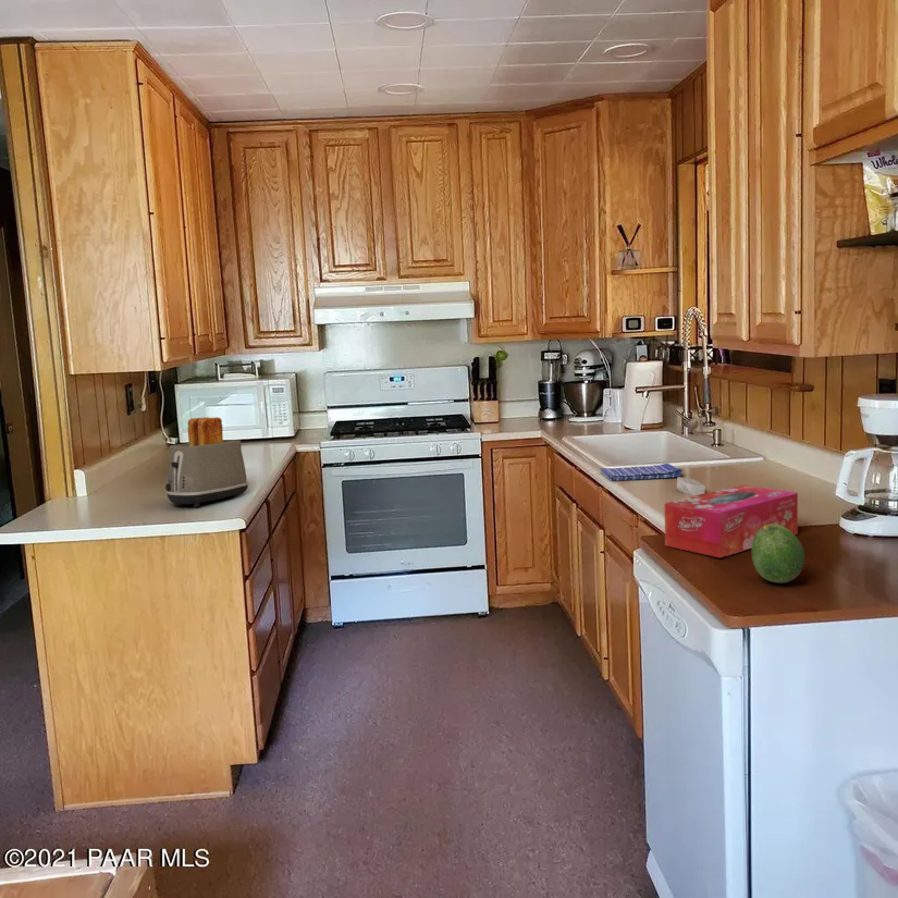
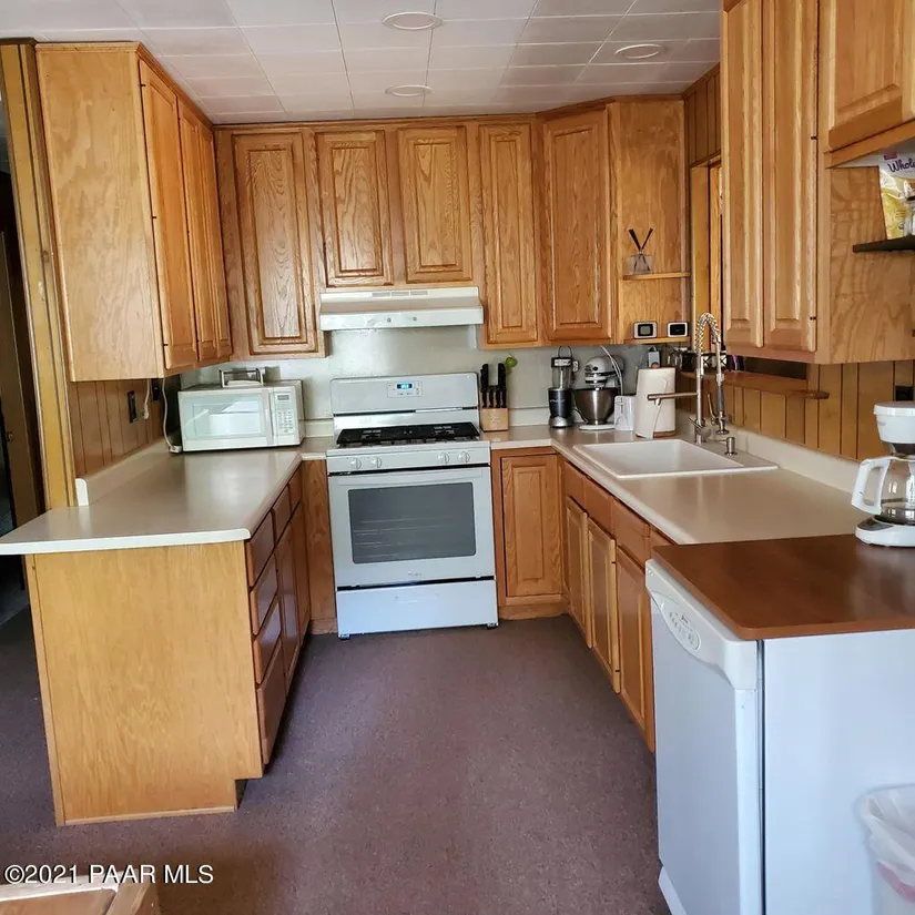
- toaster [164,416,249,508]
- fruit [750,524,805,585]
- soap bar [676,476,706,496]
- dish towel [599,463,684,482]
- tissue box [664,484,799,559]
